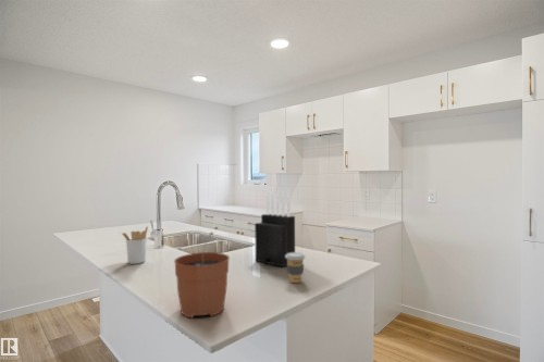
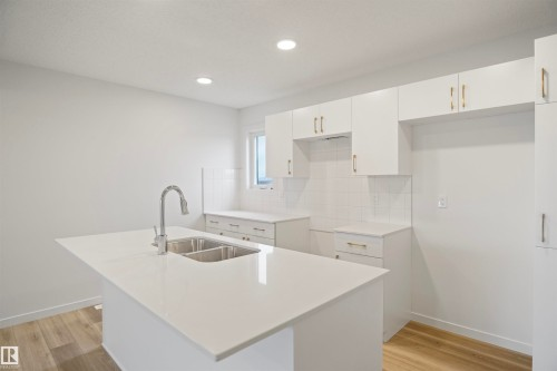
- plant pot [173,230,231,319]
- knife block [254,191,296,269]
- utensil holder [121,225,149,265]
- coffee cup [285,251,306,284]
